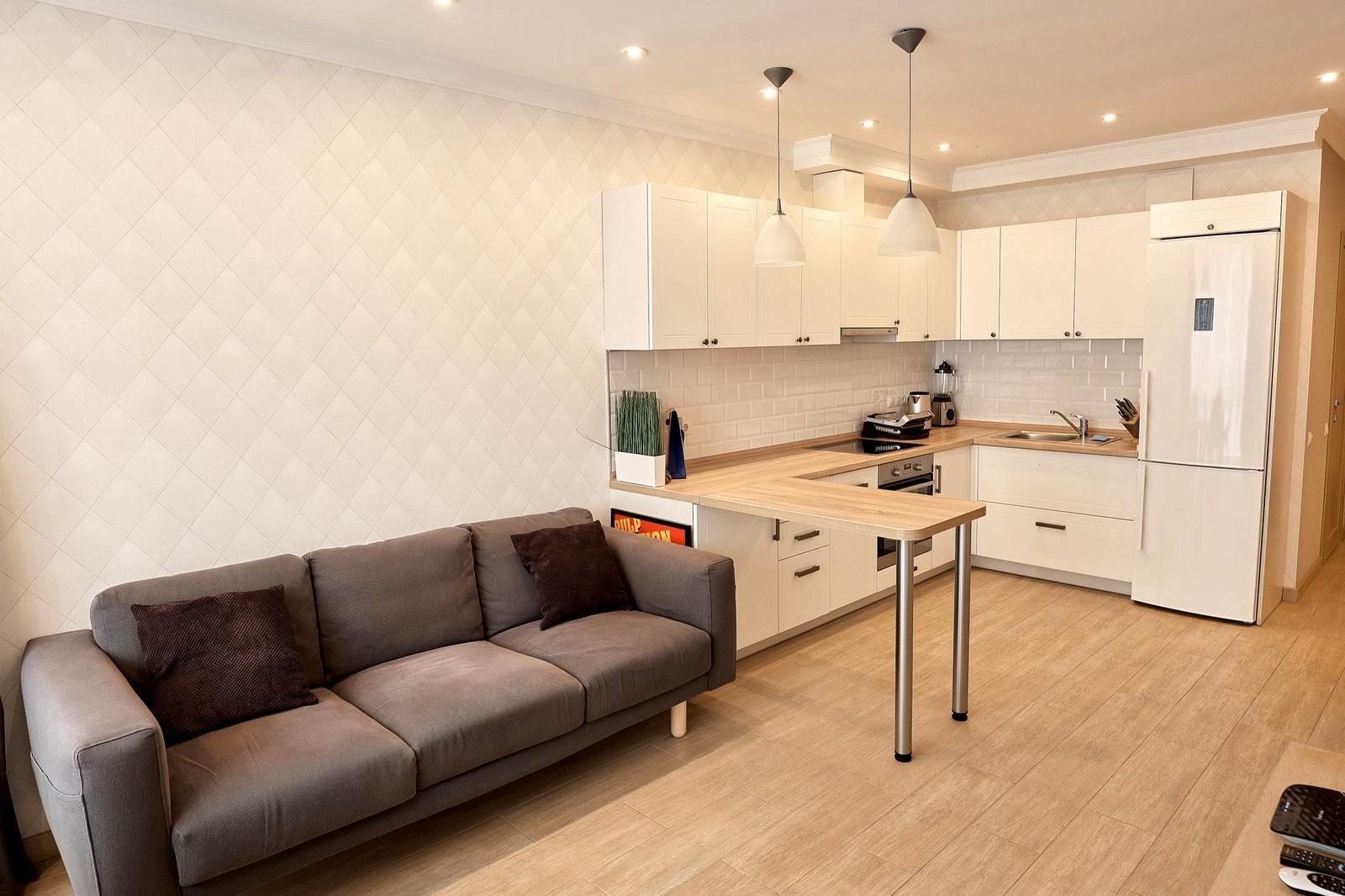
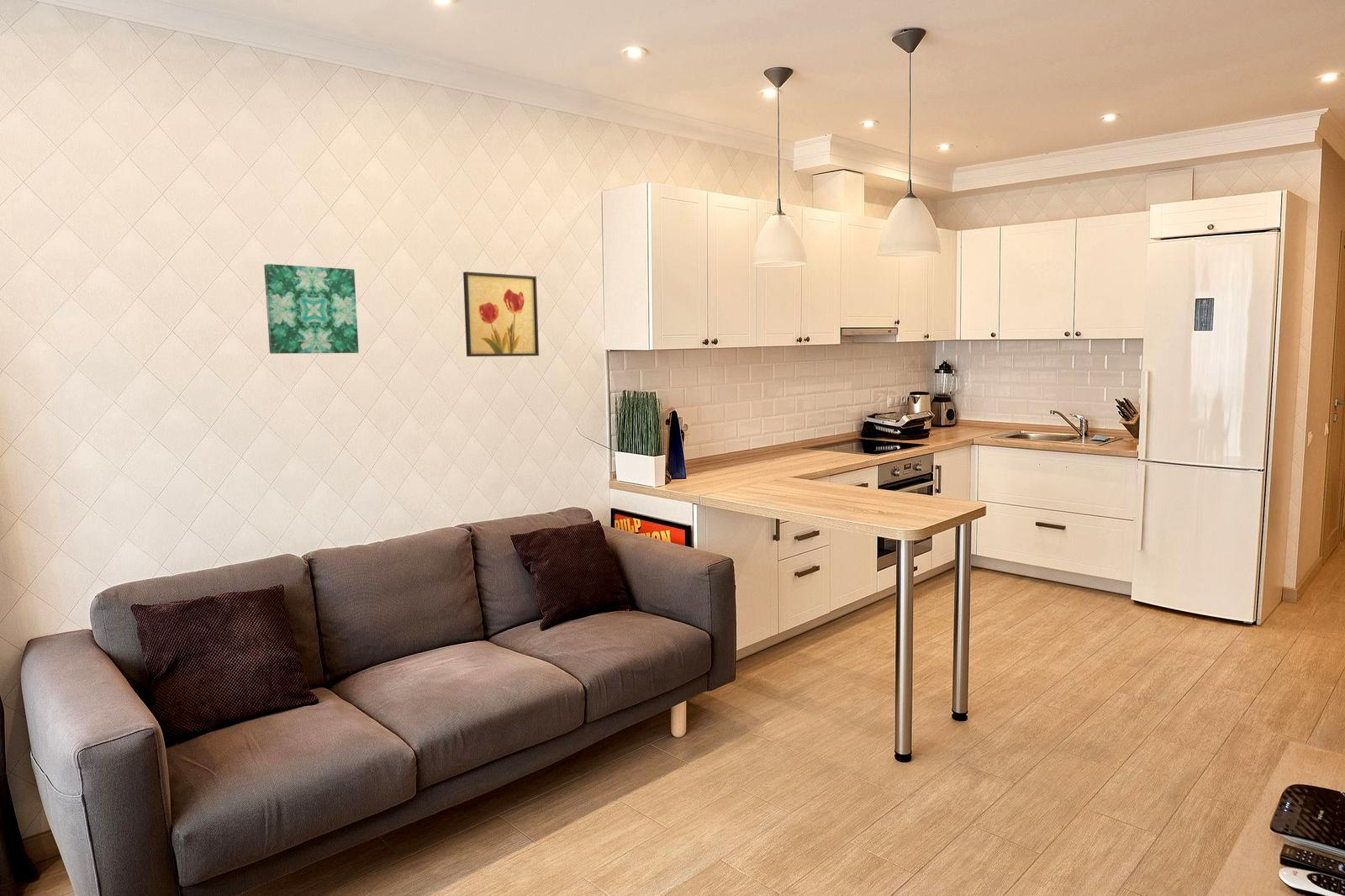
+ wall art [462,271,540,357]
+ wall art [263,263,360,355]
